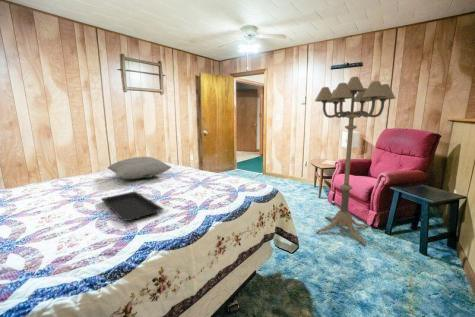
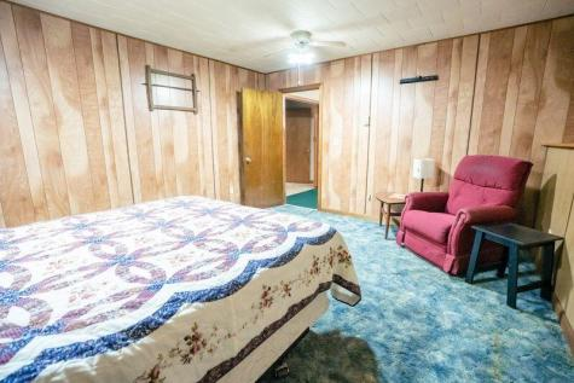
- serving tray [100,191,165,222]
- floor lamp [314,76,396,247]
- pillow [106,156,172,180]
